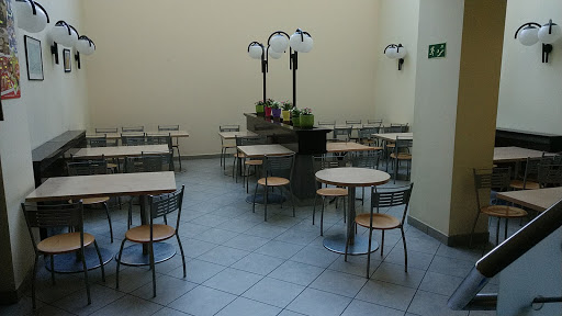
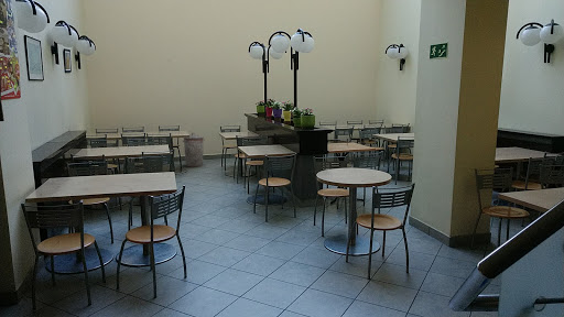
+ trash can [182,132,206,168]
